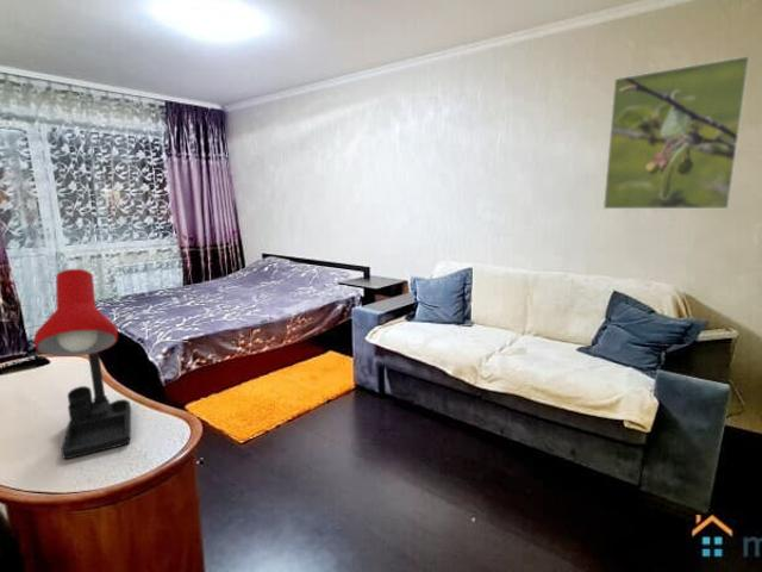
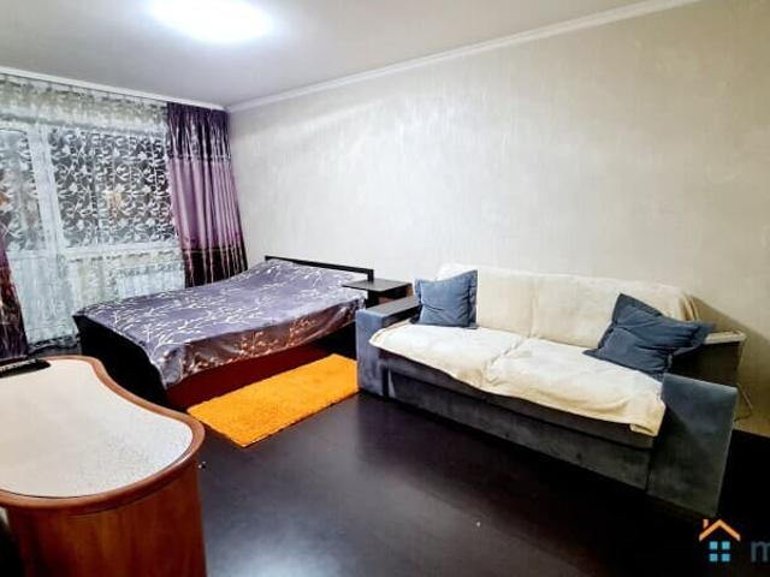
- desk lamp [33,268,132,460]
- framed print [602,55,751,210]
